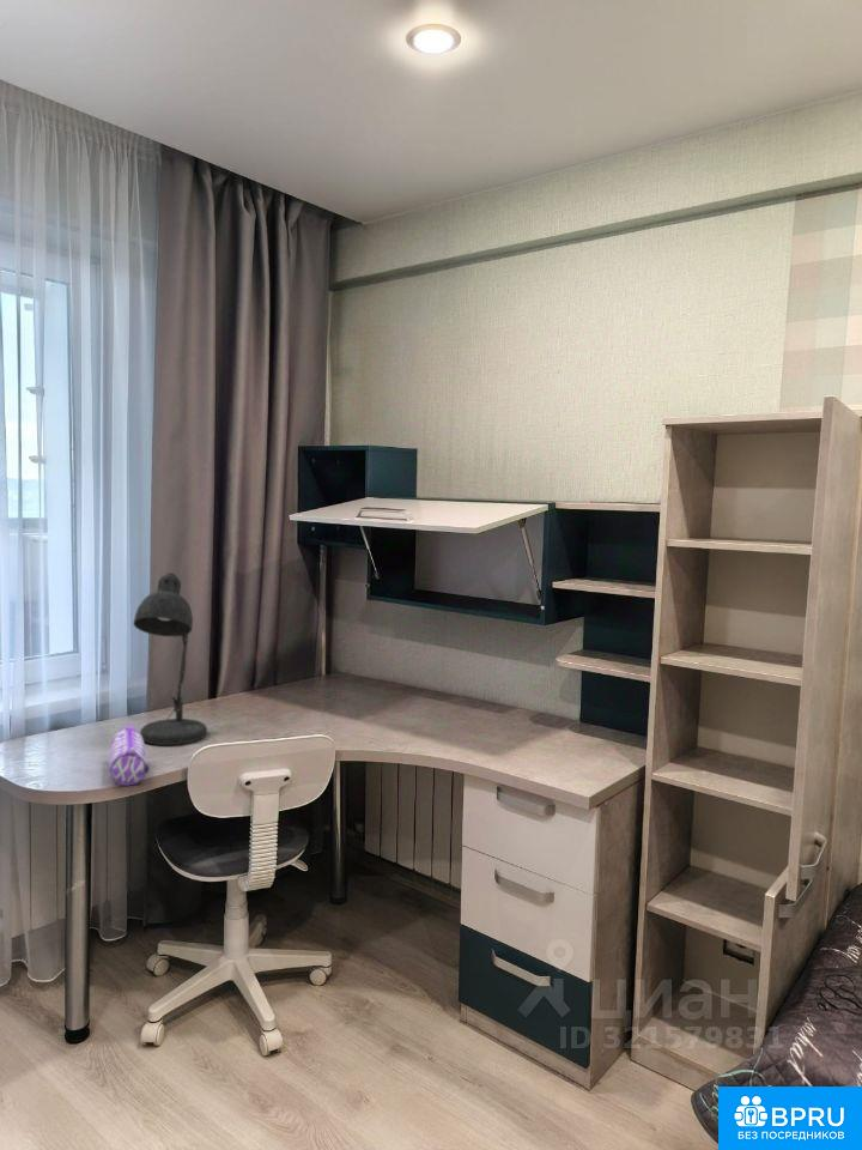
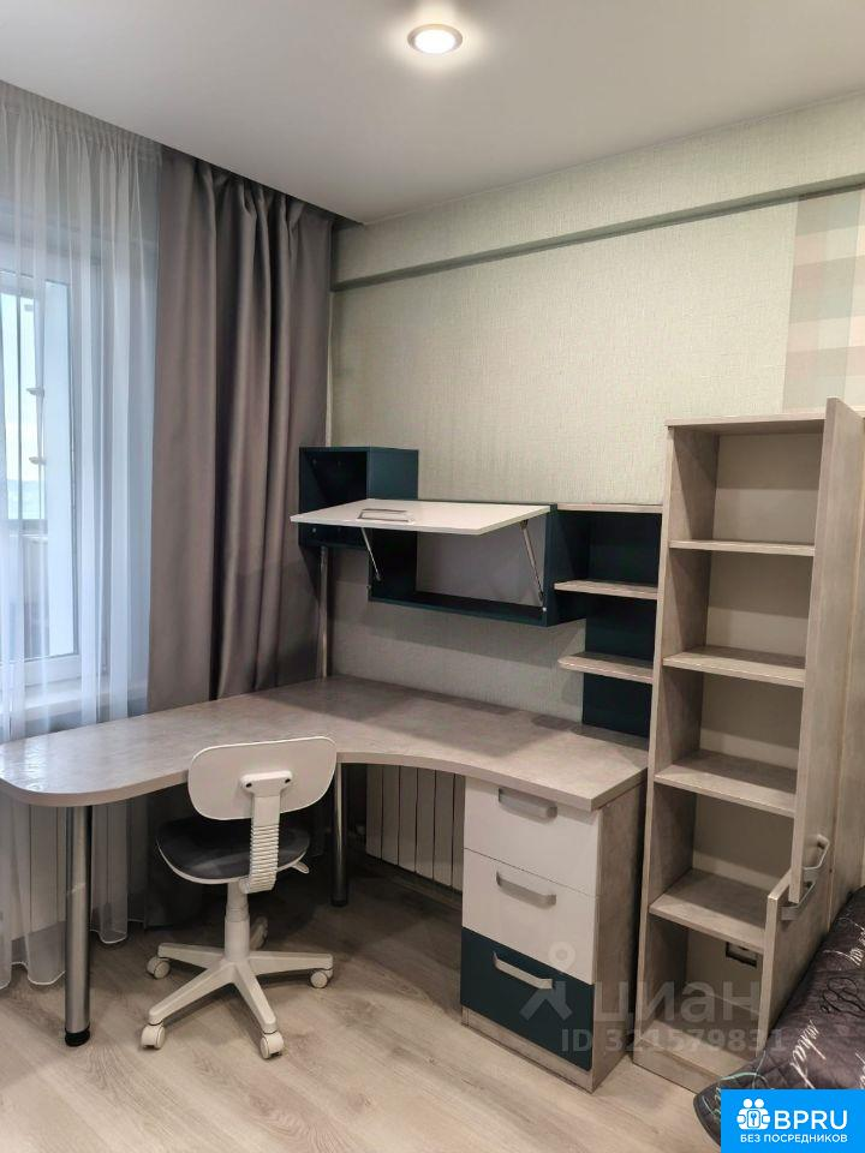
- desk lamp [132,571,208,746]
- pencil case [108,725,151,787]
